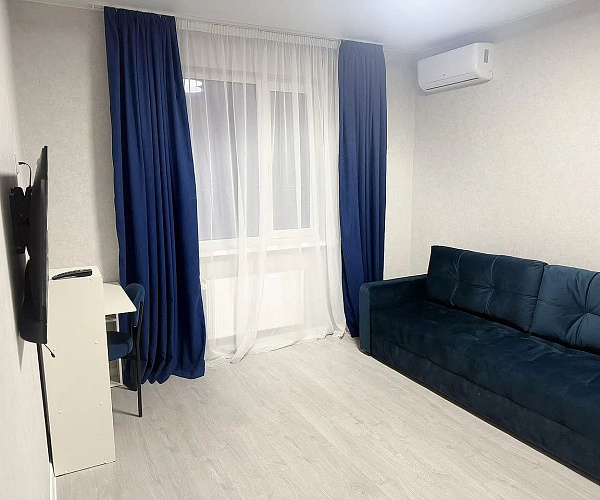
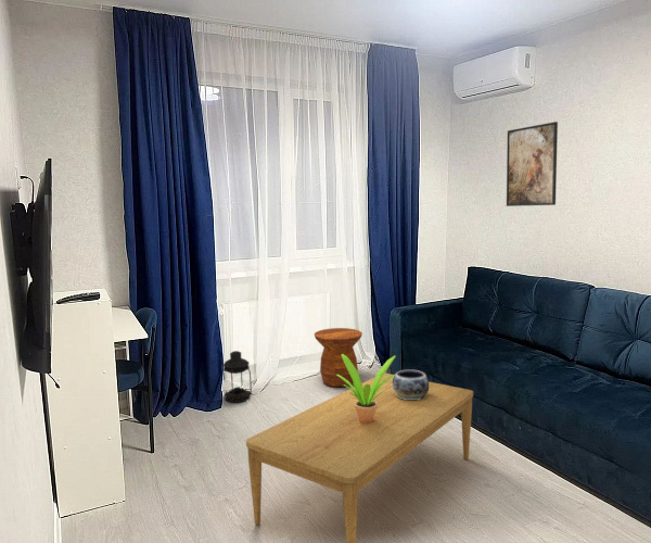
+ decorative bowl [392,369,430,400]
+ side table [314,327,363,388]
+ potted plant [336,354,396,422]
+ lantern [222,350,253,404]
+ coffee table [245,372,474,543]
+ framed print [506,121,559,207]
